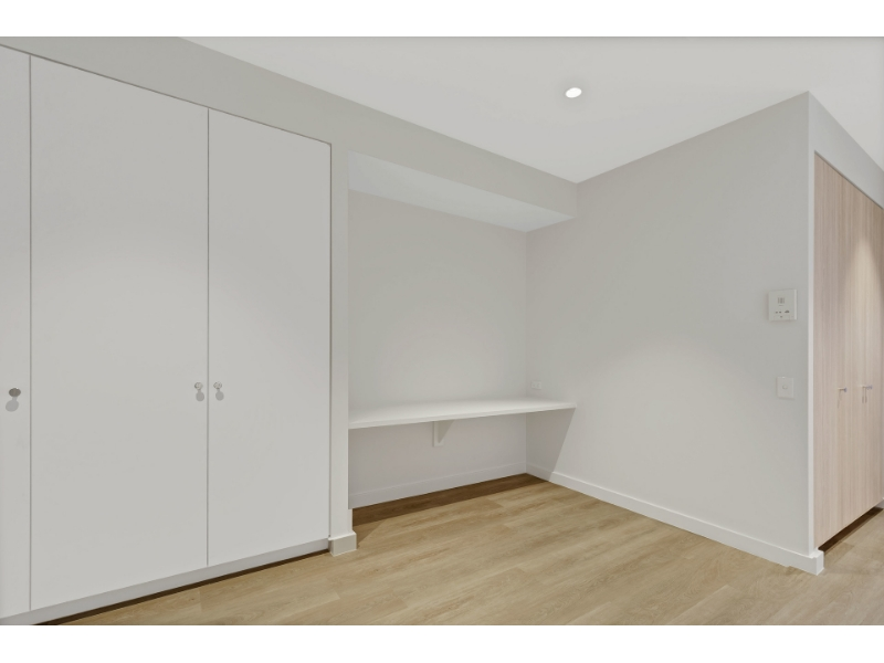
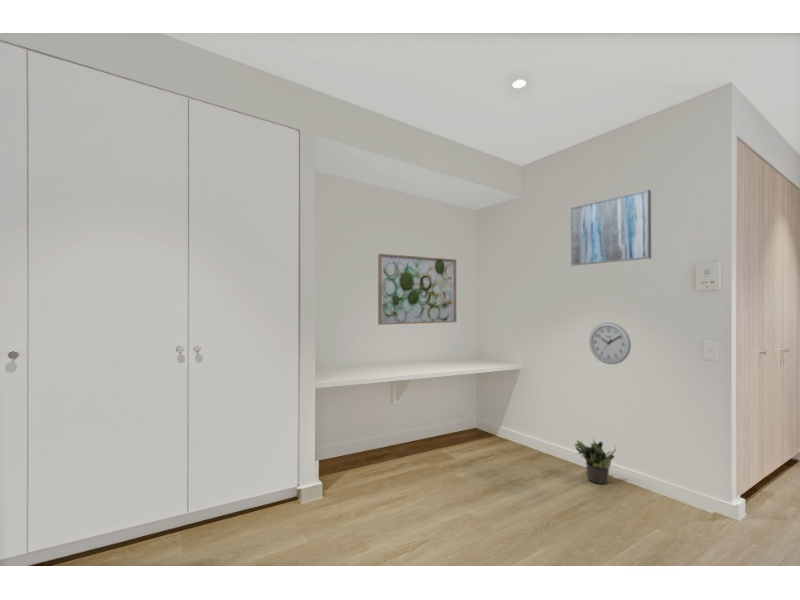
+ potted plant [574,437,617,485]
+ wall art [570,189,652,267]
+ wall clock [588,321,632,365]
+ wall art [377,253,457,326]
